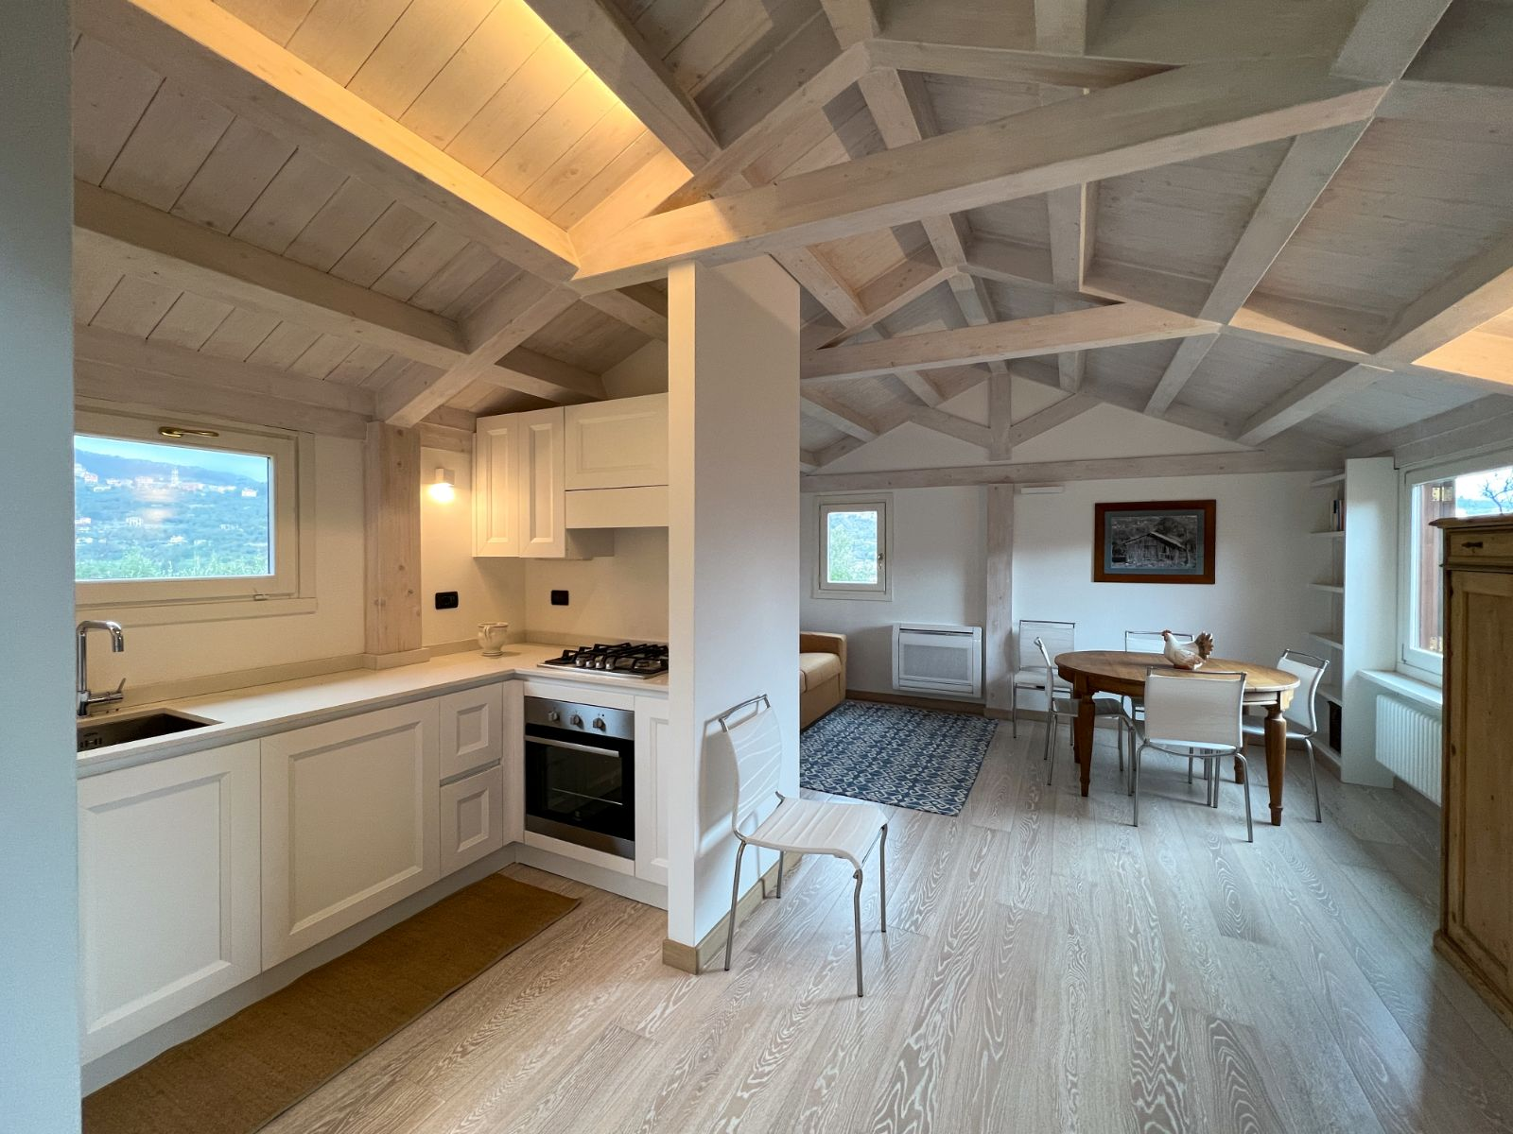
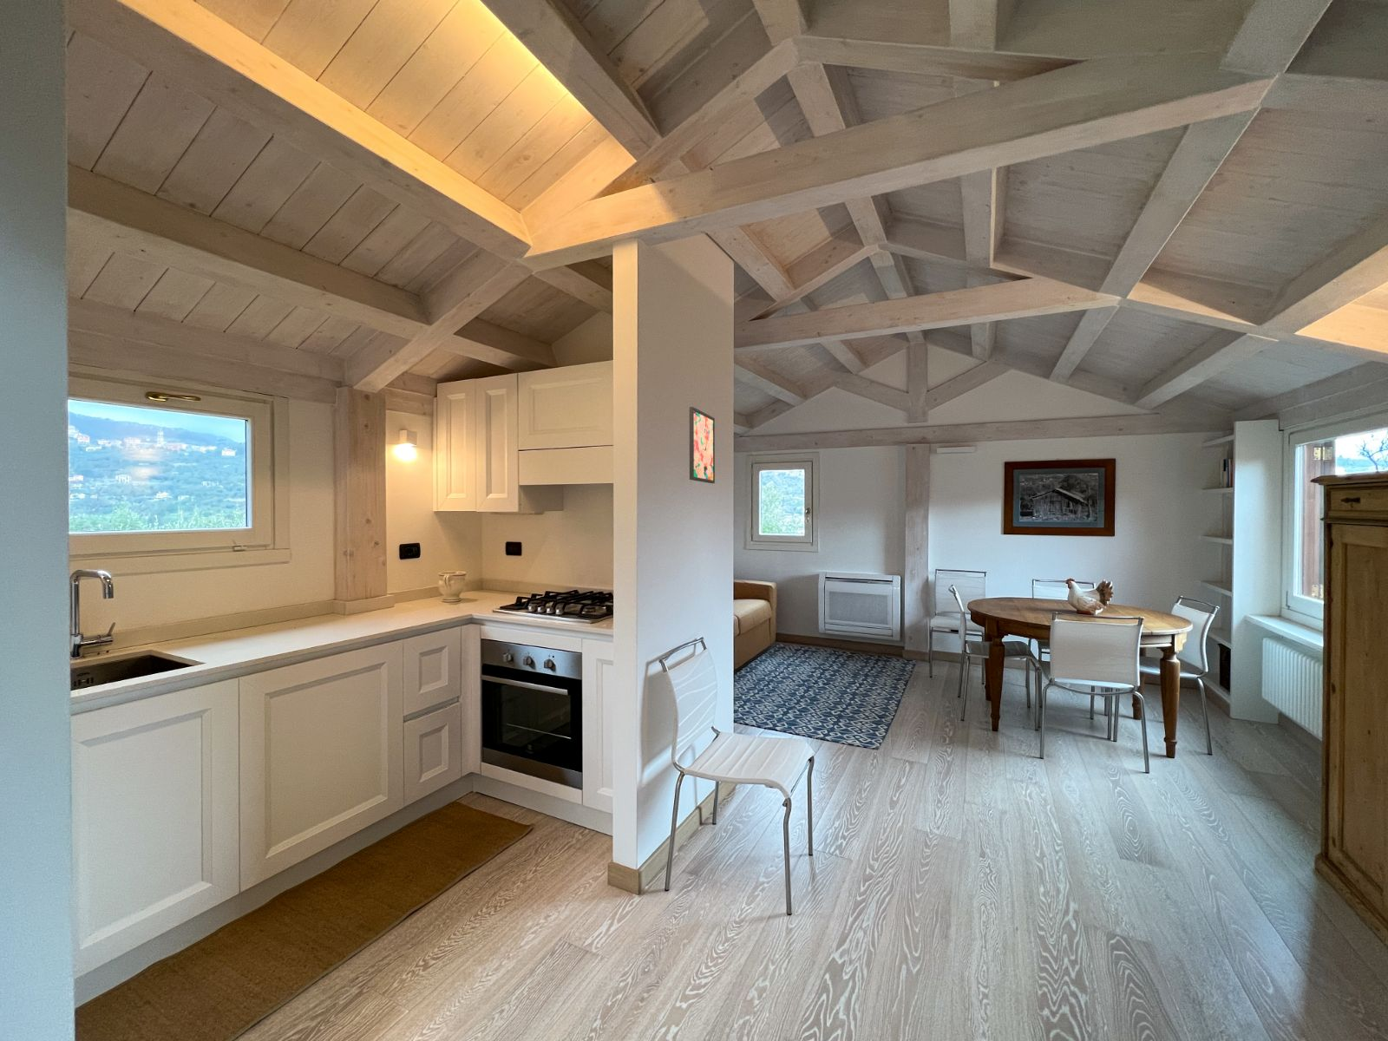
+ wall art [689,406,716,484]
